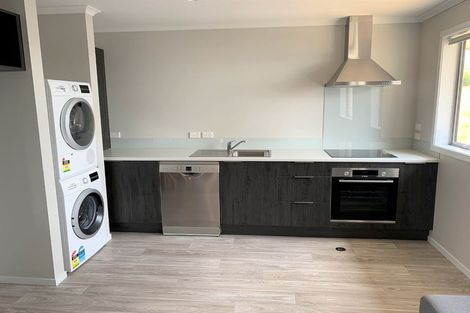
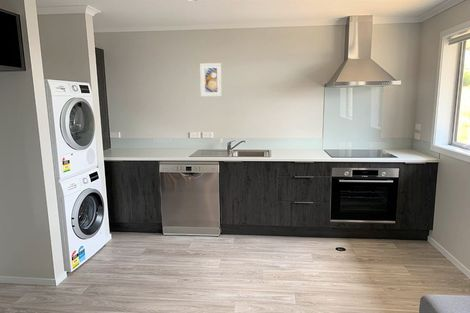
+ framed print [199,62,223,98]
